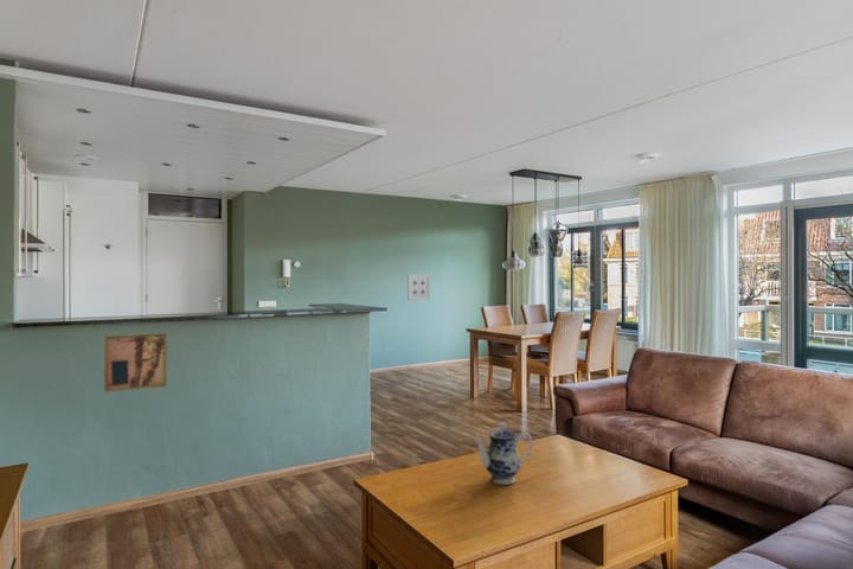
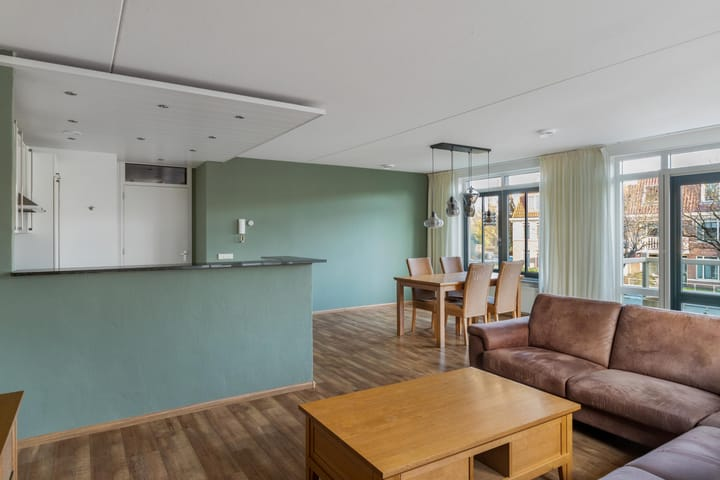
- wall art [103,332,168,394]
- wall art [406,274,431,301]
- teapot [472,421,533,486]
